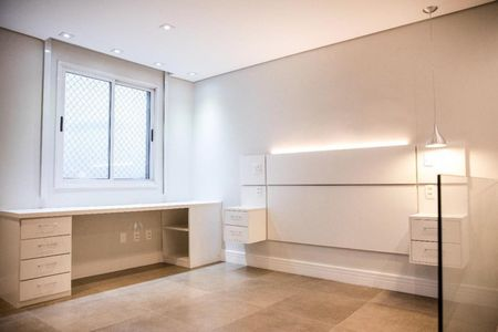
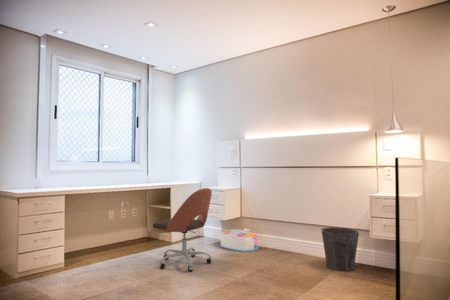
+ waste bin [320,226,360,272]
+ storage bin [219,227,260,253]
+ office chair [152,187,213,272]
